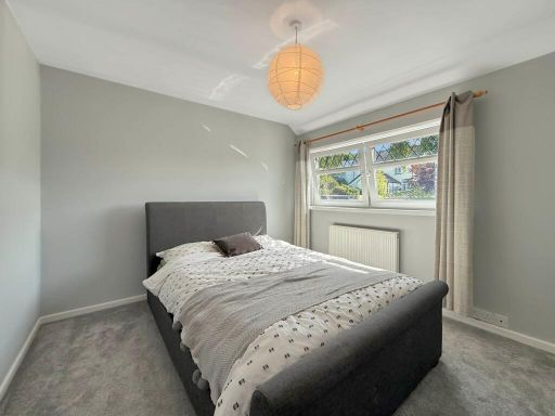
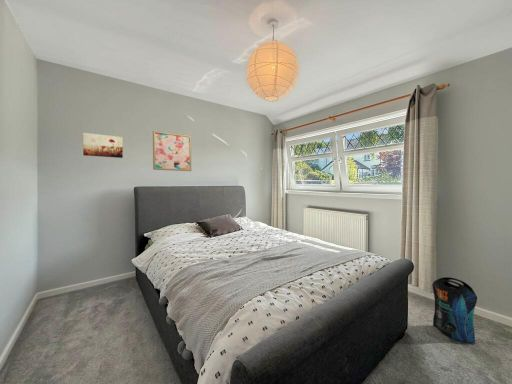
+ pouch [431,276,478,345]
+ wall art [82,132,124,159]
+ wall art [152,130,192,172]
